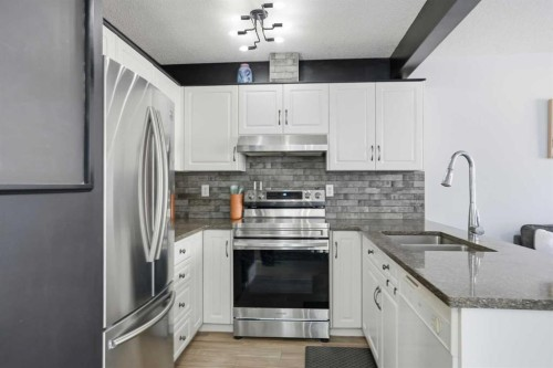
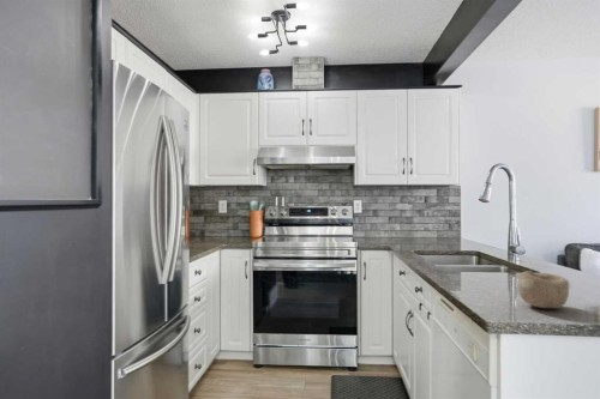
+ bowl [516,270,570,309]
